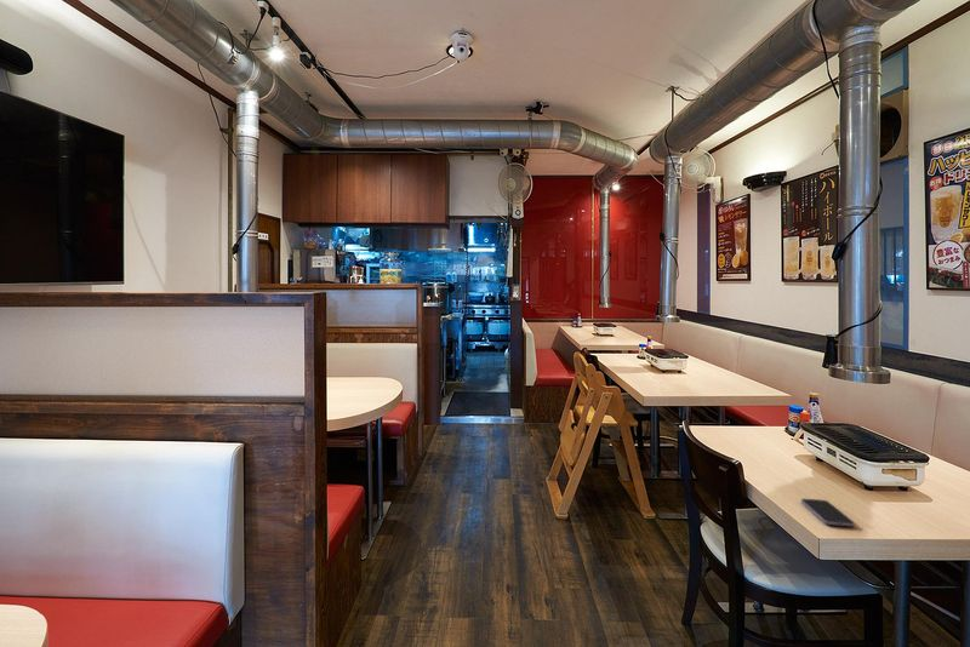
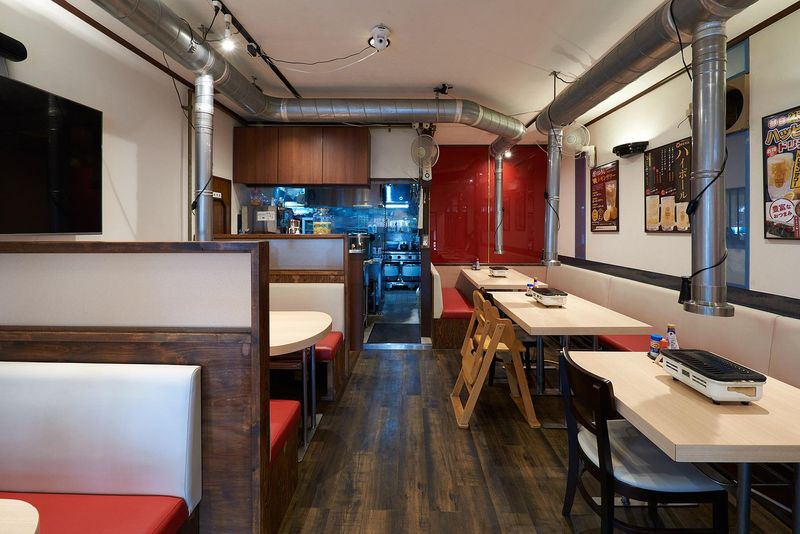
- smartphone [800,498,856,527]
